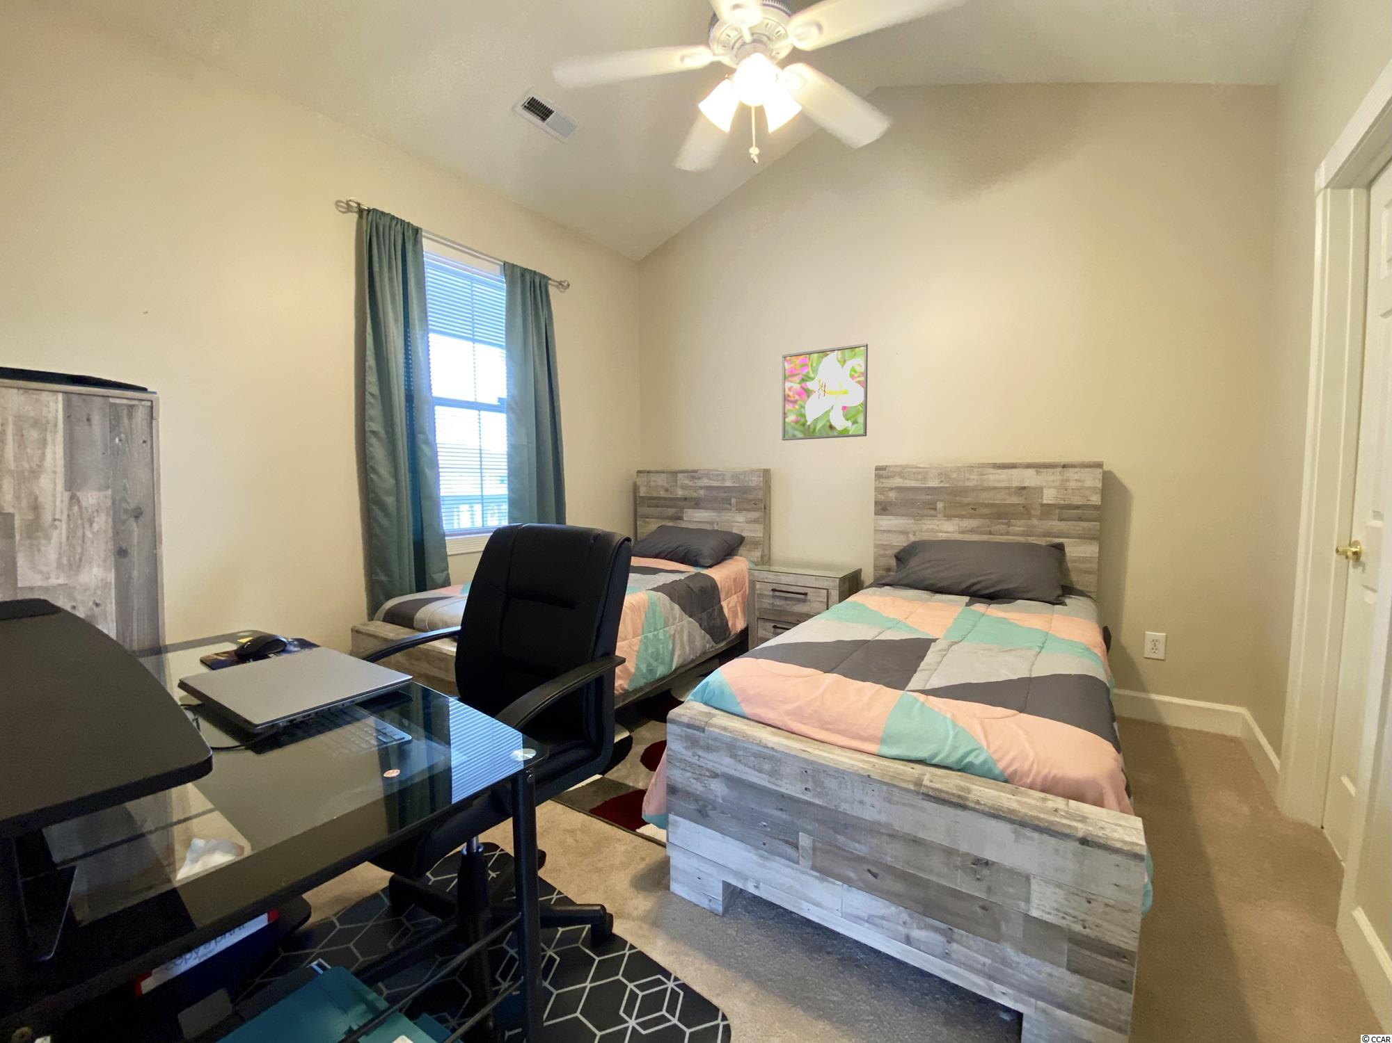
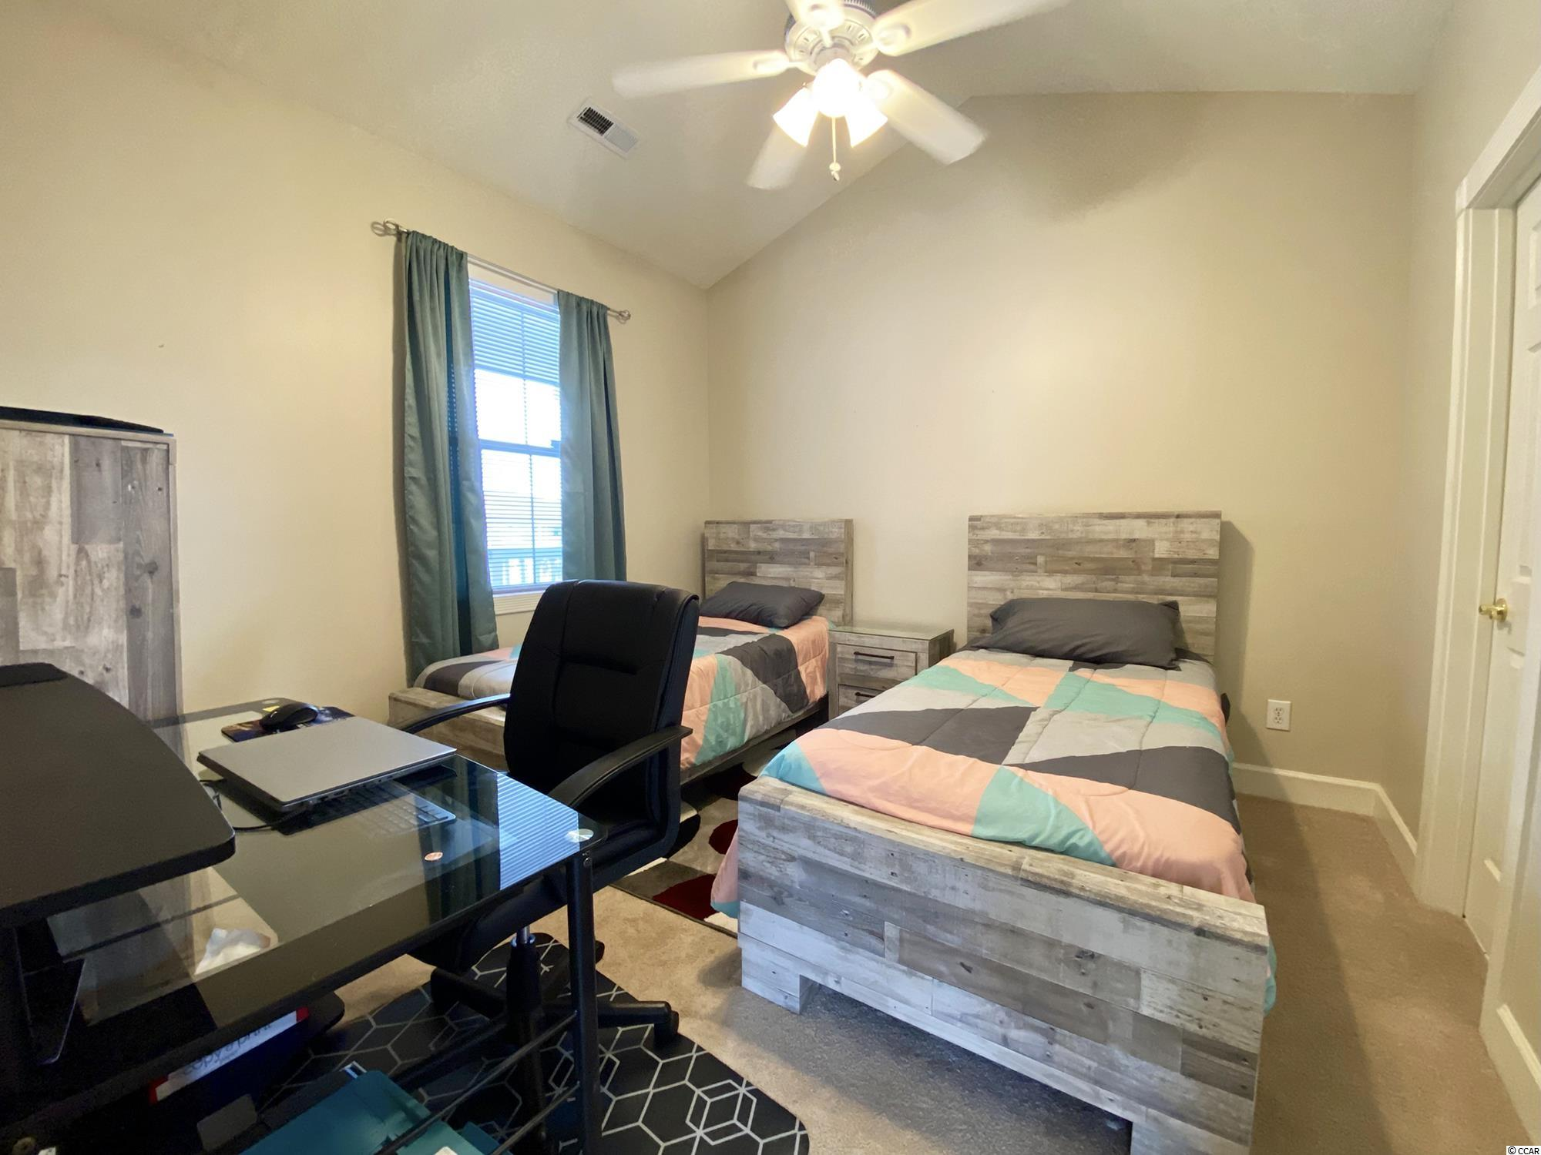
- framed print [781,343,868,440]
